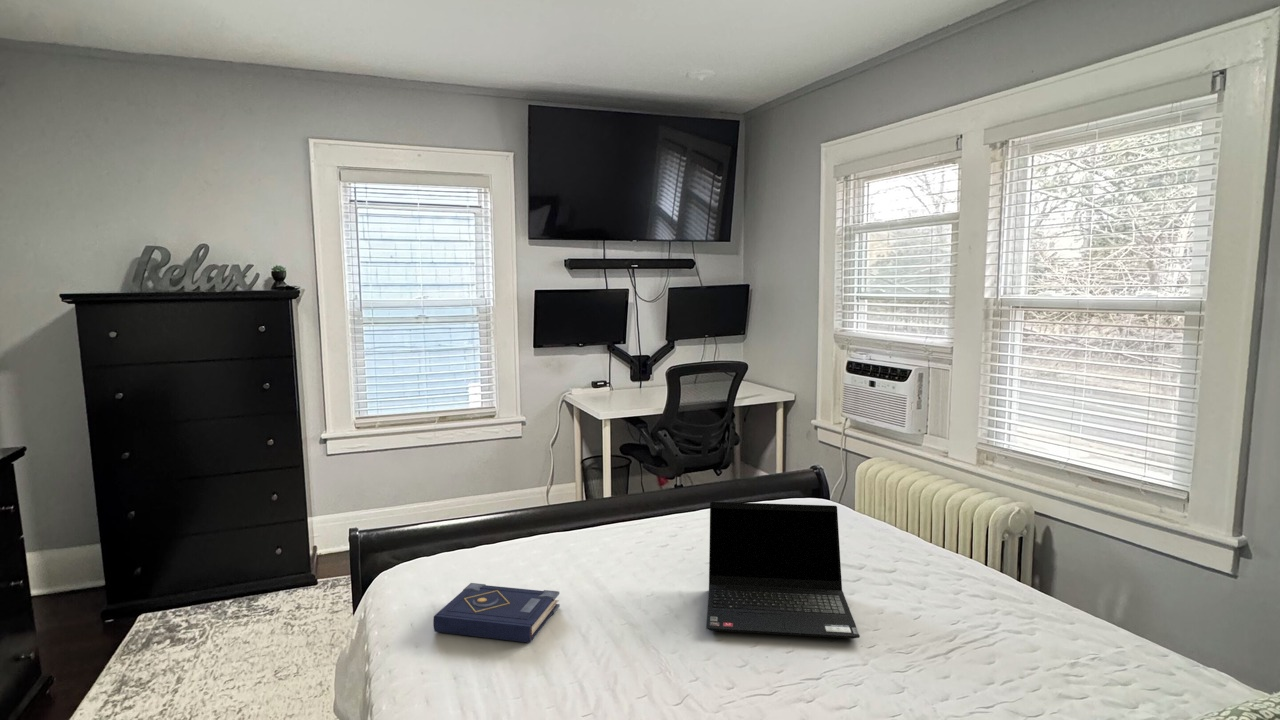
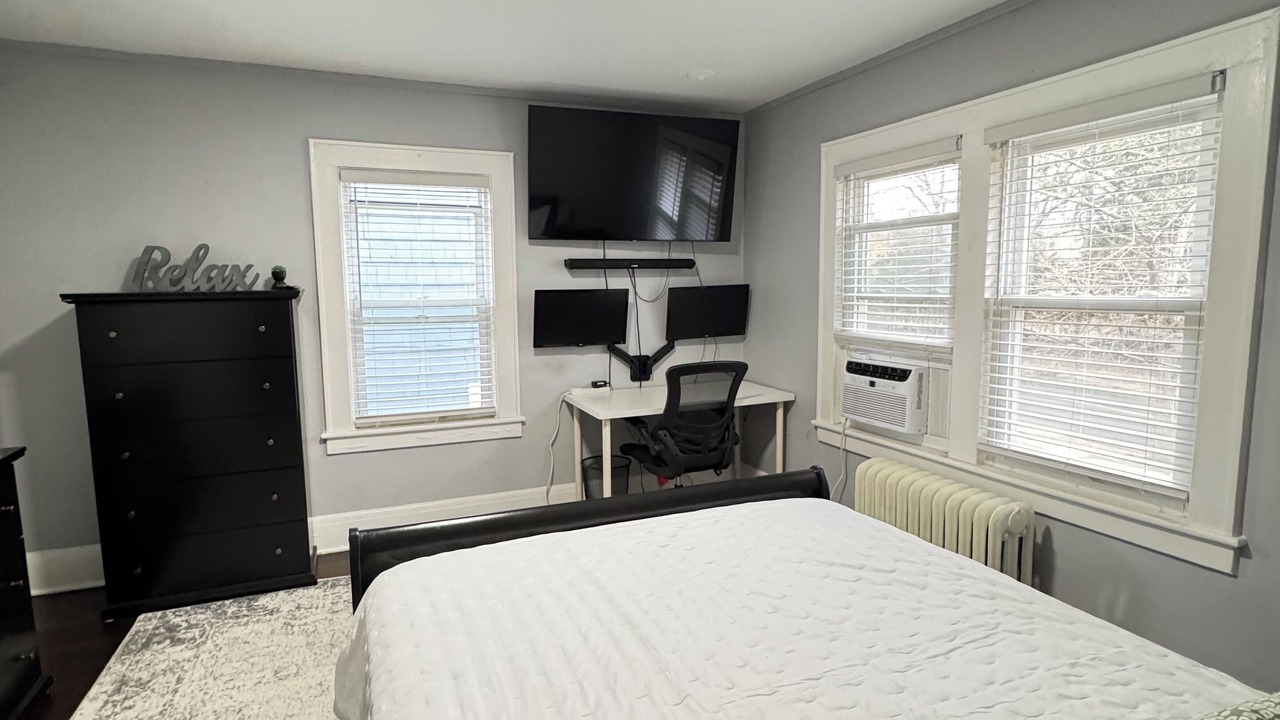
- laptop computer [705,501,861,639]
- book [432,582,561,644]
